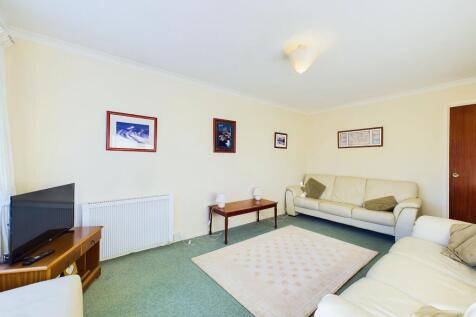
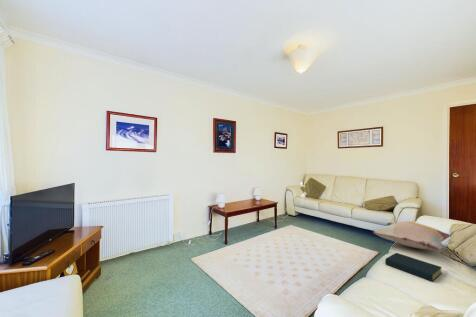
+ decorative pillow [372,220,452,251]
+ hardback book [384,252,443,282]
